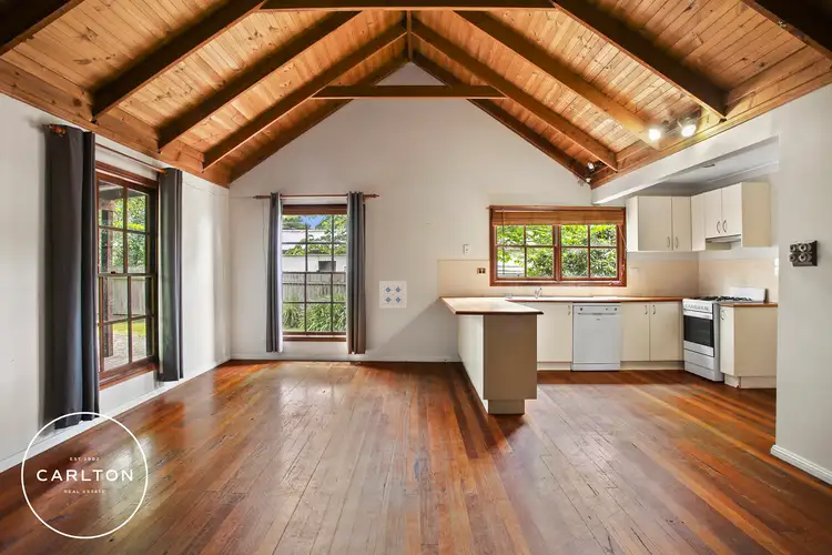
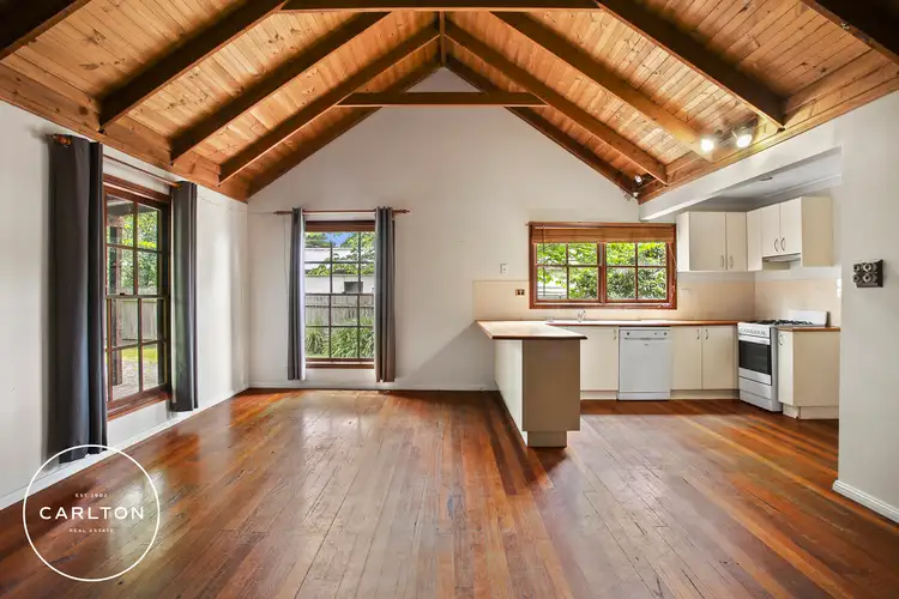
- wall art [378,280,408,310]
